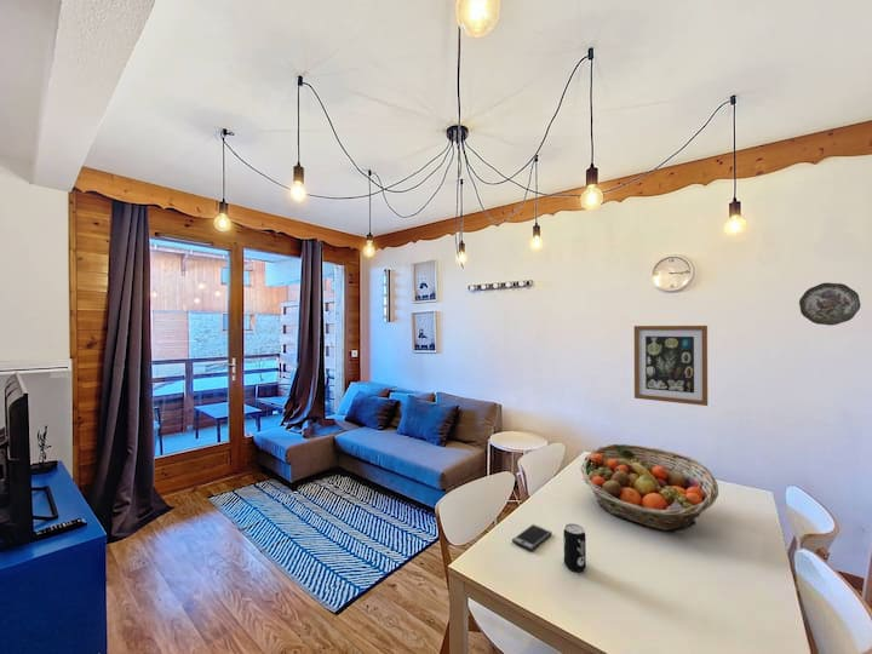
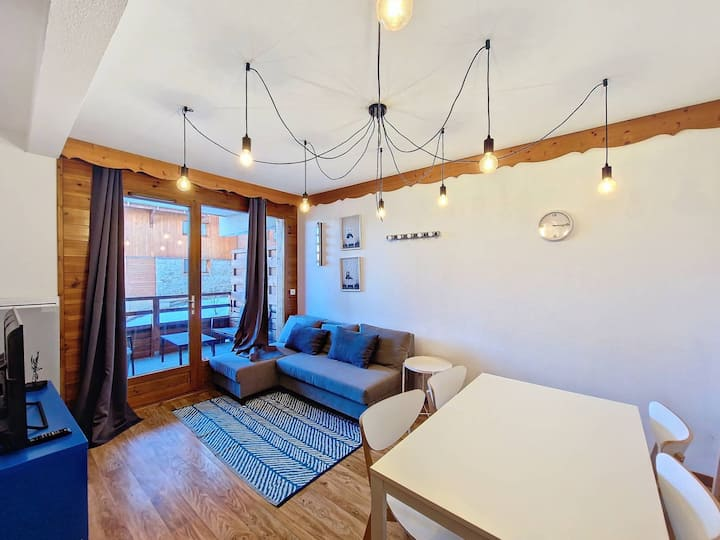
- smartphone [511,523,553,552]
- decorative plate [798,282,861,327]
- fruit basket [579,443,719,532]
- beverage can [562,523,587,573]
- wall art [633,325,708,407]
